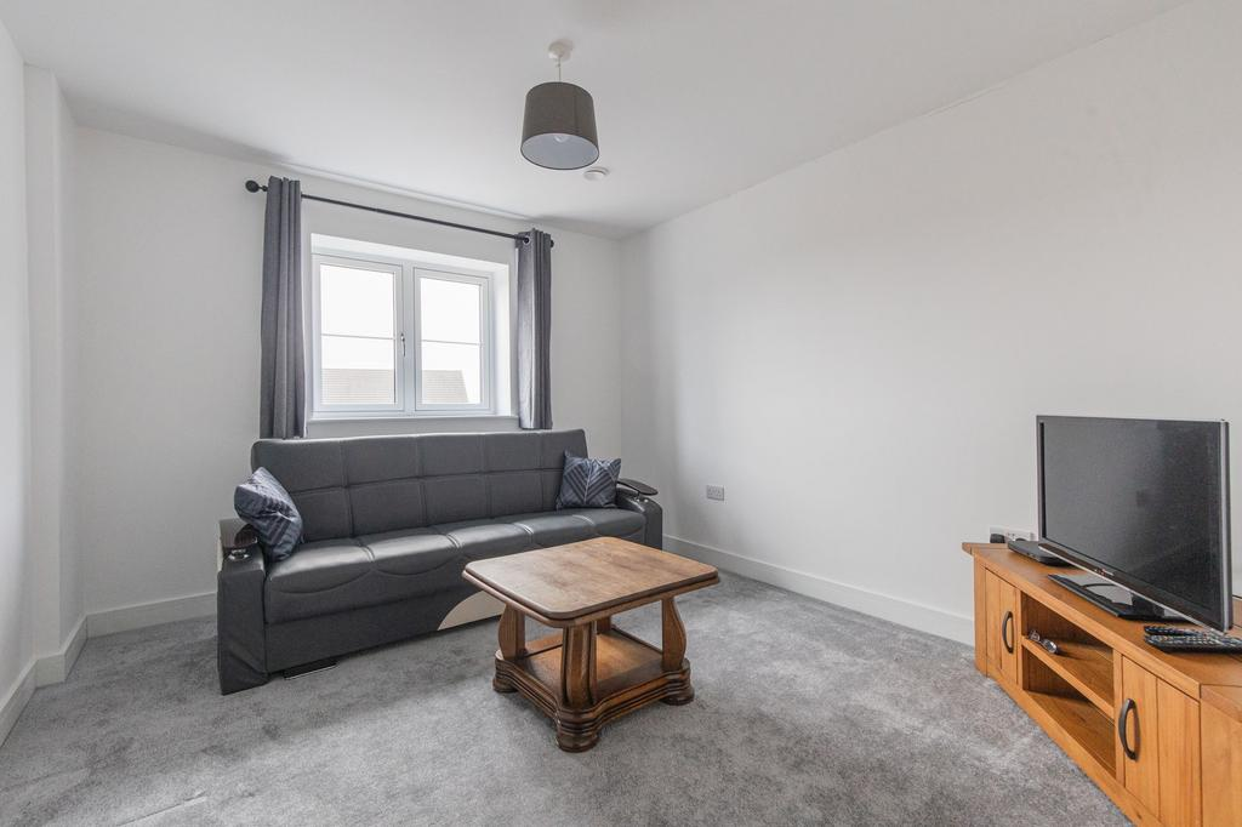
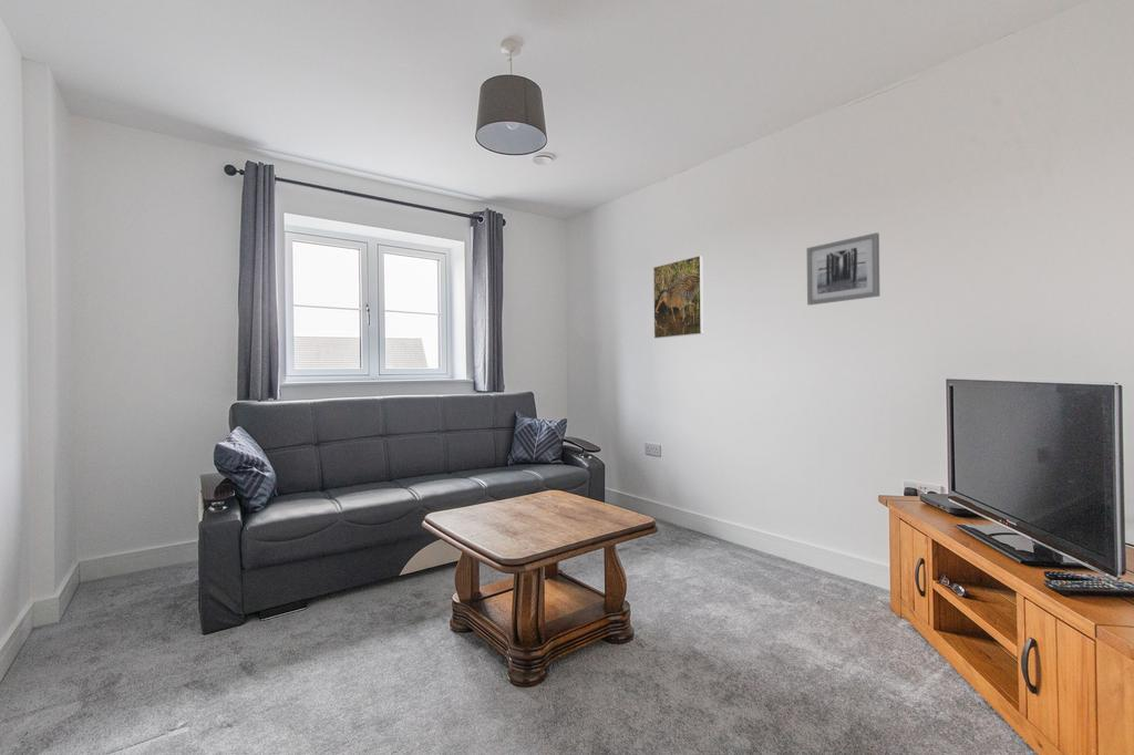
+ wall art [806,231,880,307]
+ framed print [652,255,704,340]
